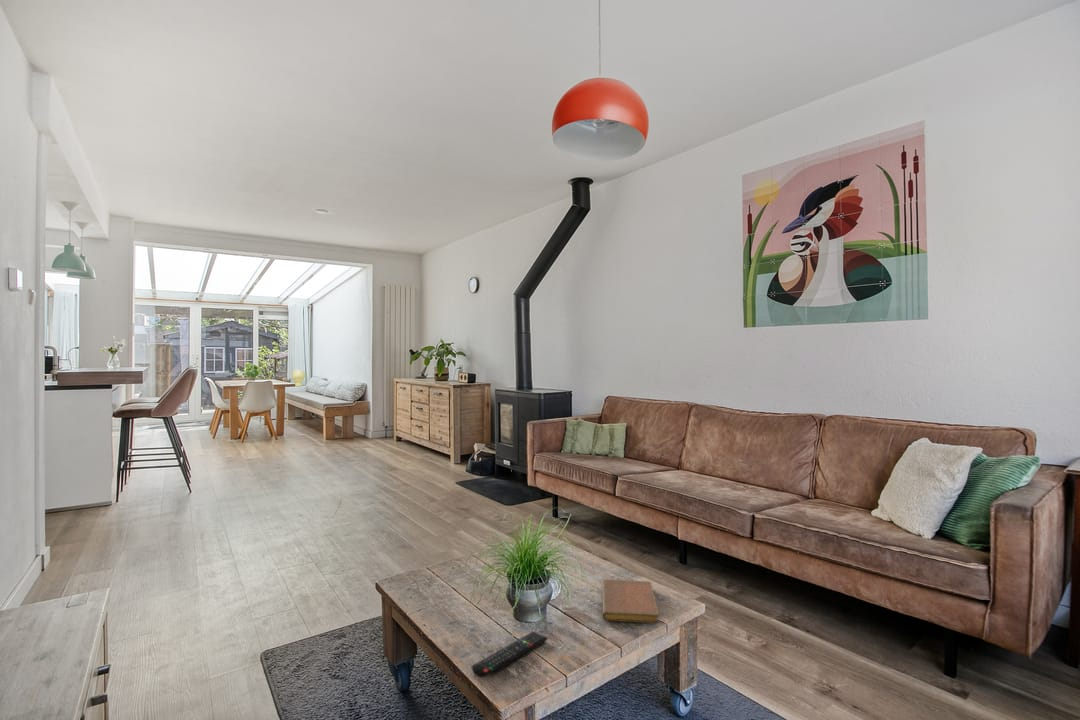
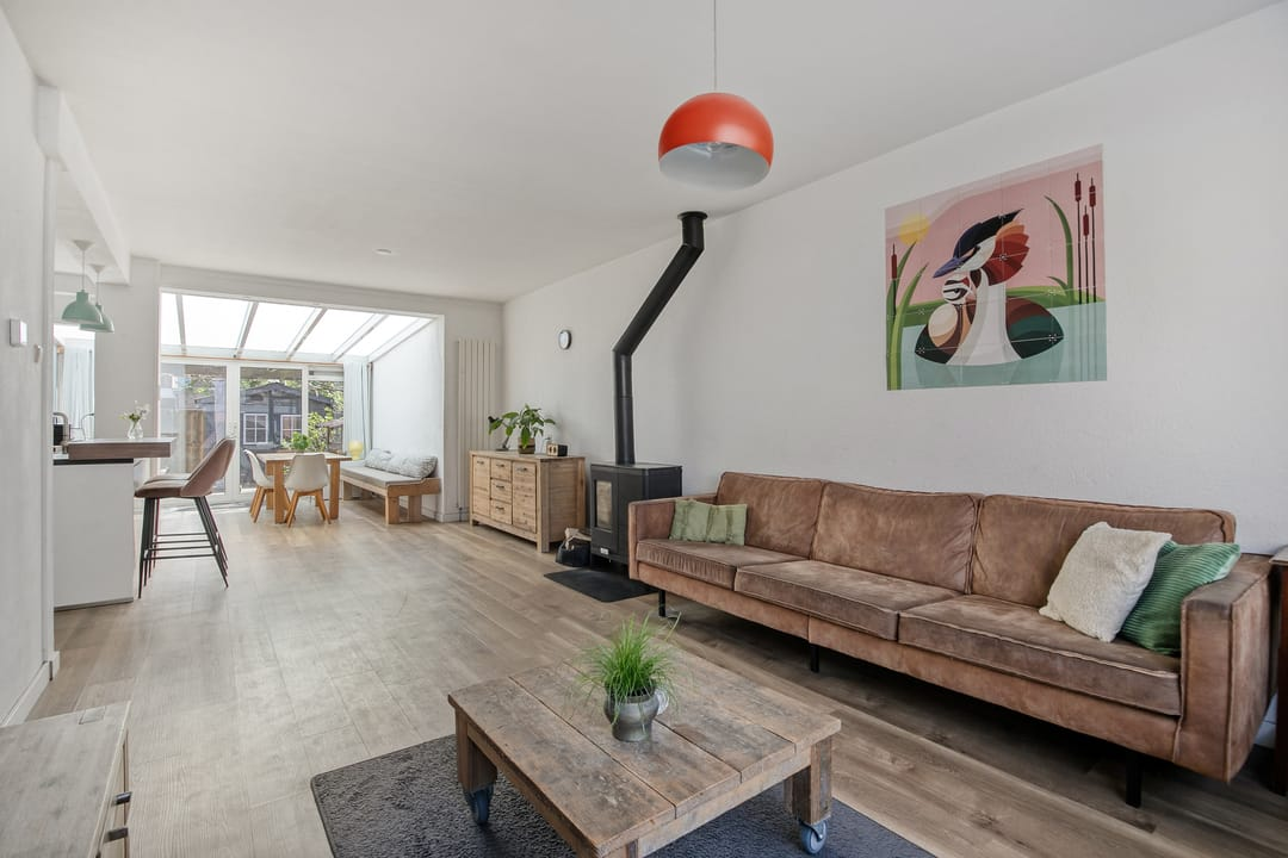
- notebook [601,578,660,624]
- remote control [471,630,548,679]
